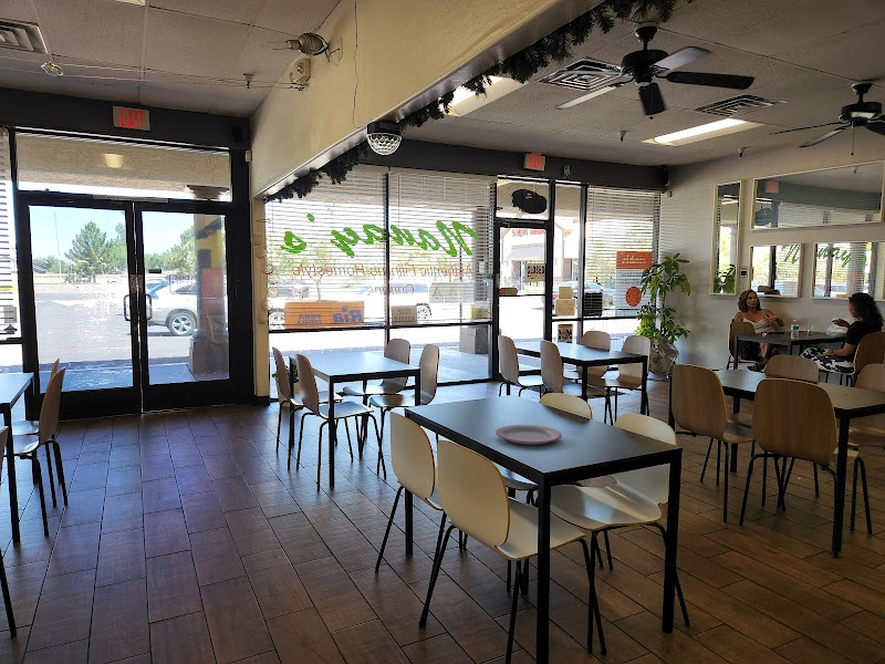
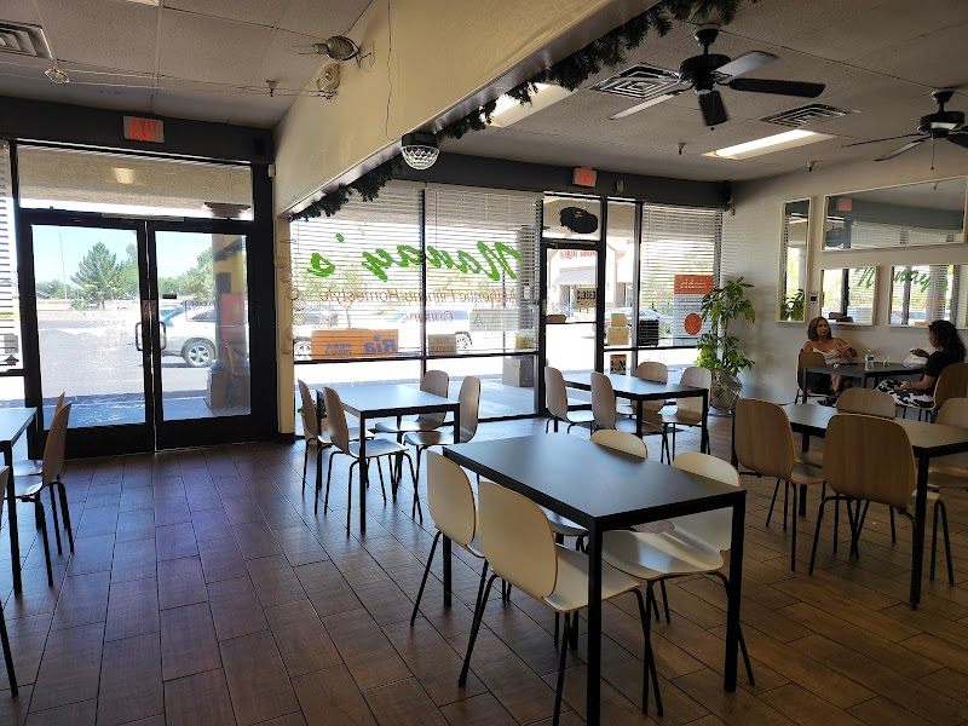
- plate [494,424,563,446]
